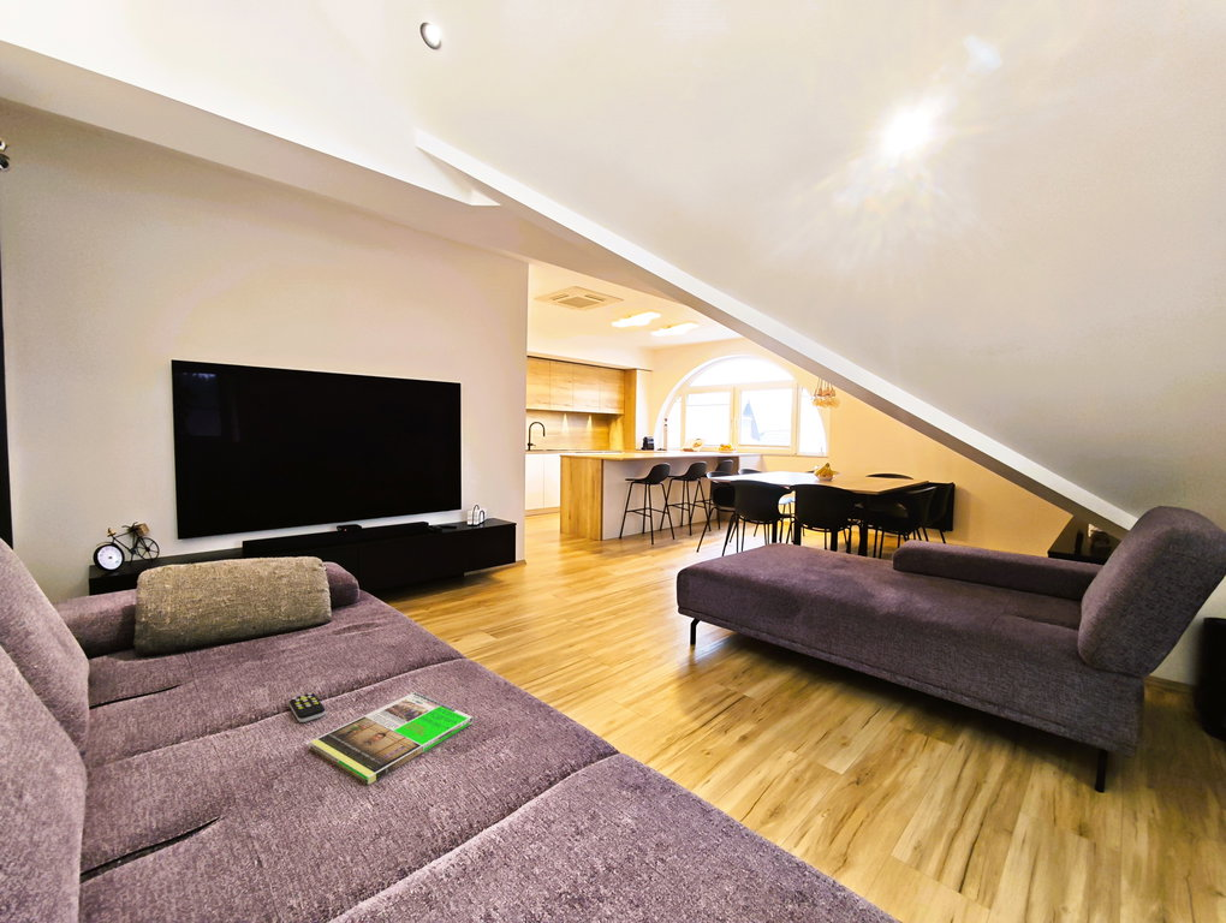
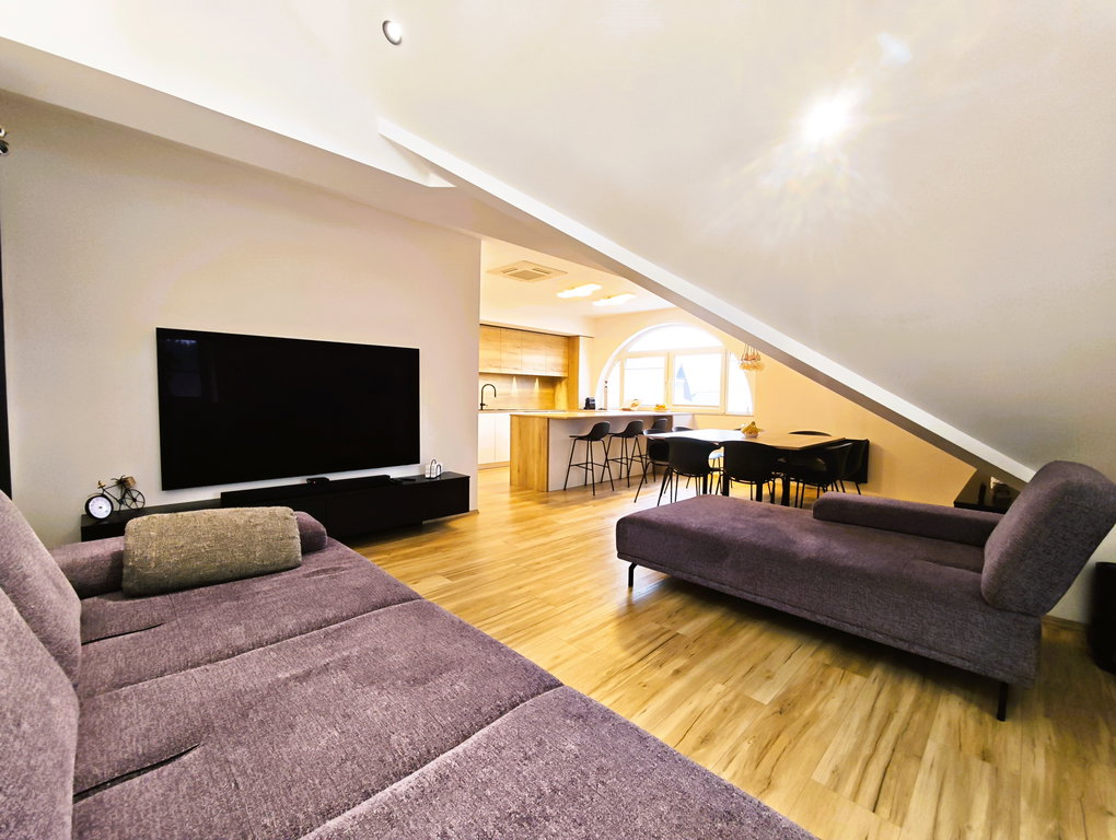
- remote control [288,691,327,723]
- magazine [308,691,474,786]
